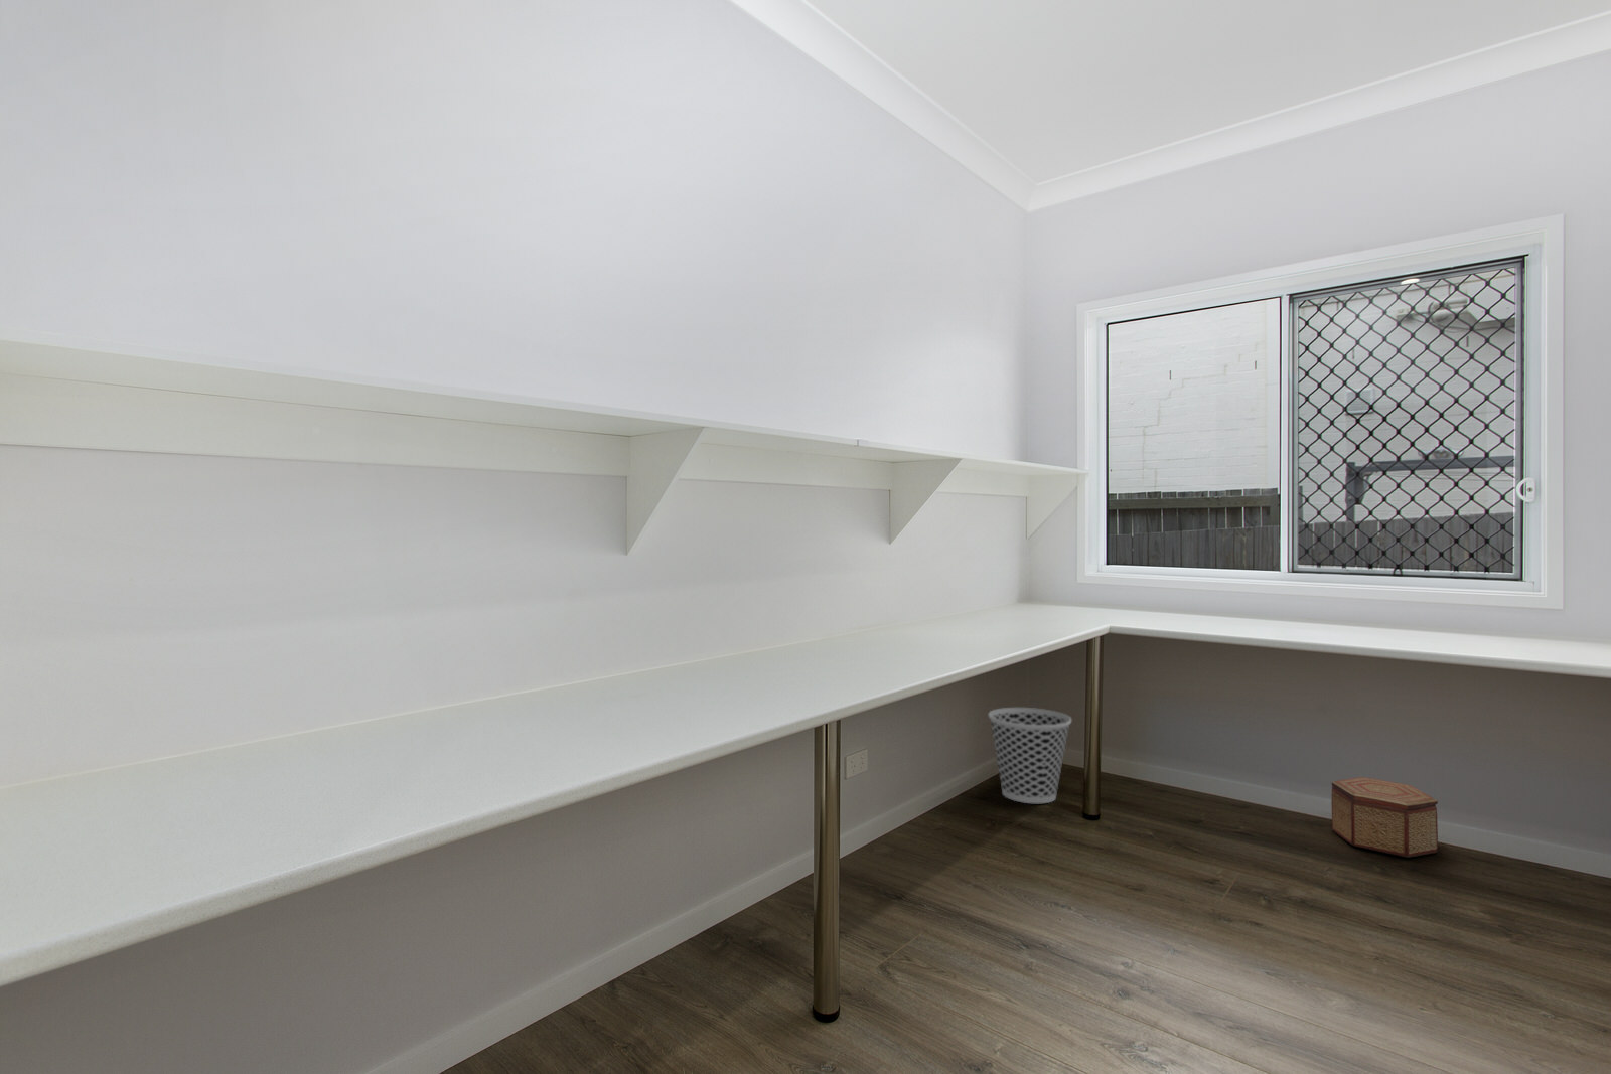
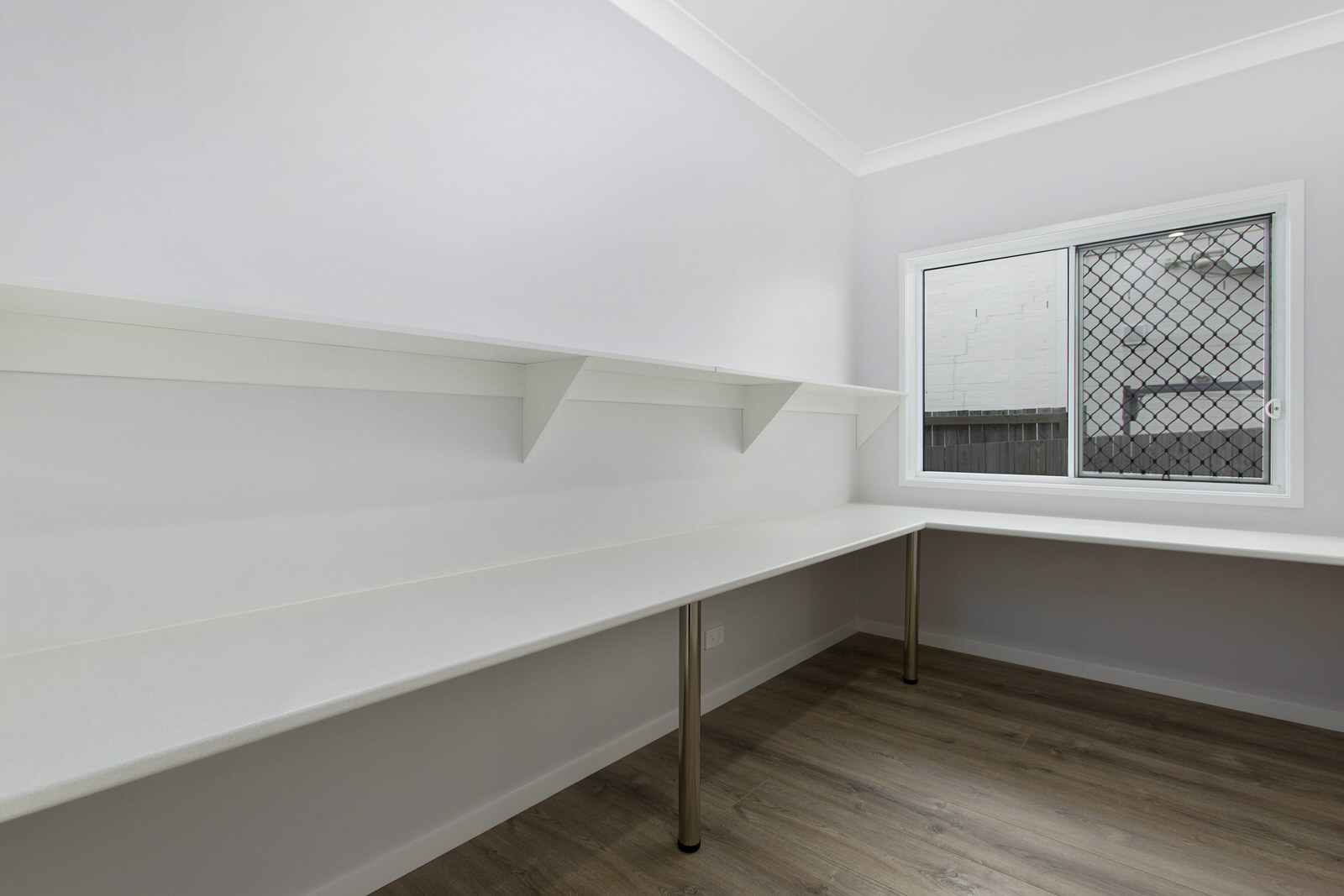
- storage box [1331,776,1438,858]
- wastebasket [988,706,1073,804]
